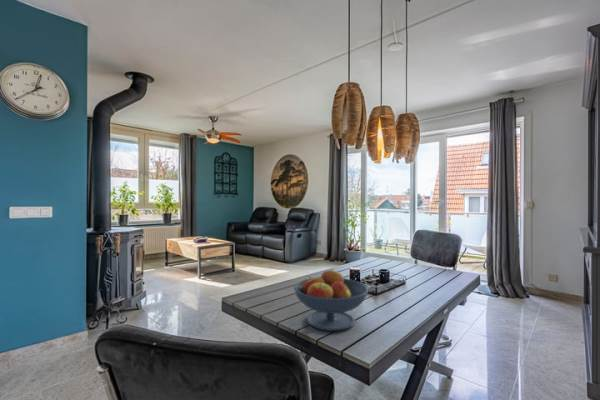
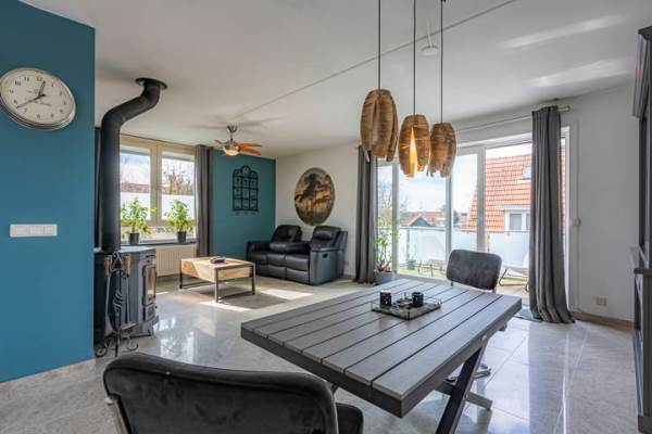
- fruit bowl [293,268,369,332]
